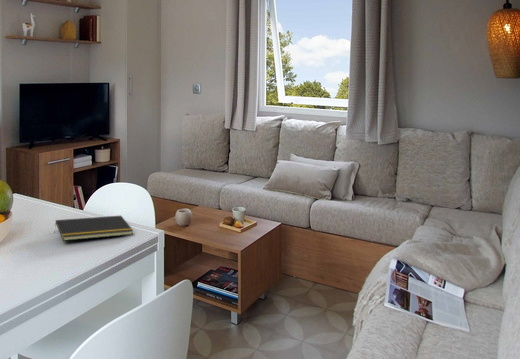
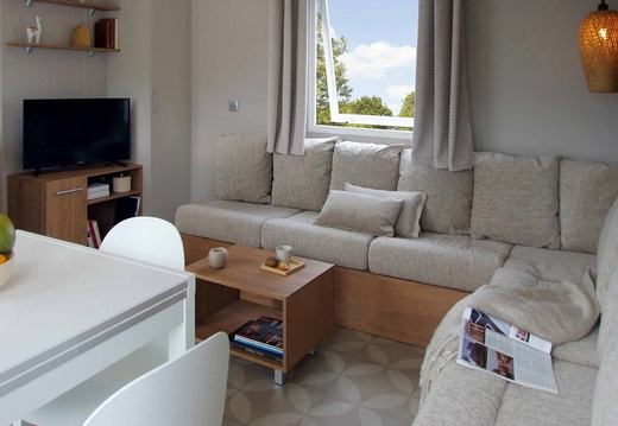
- notepad [53,215,134,242]
